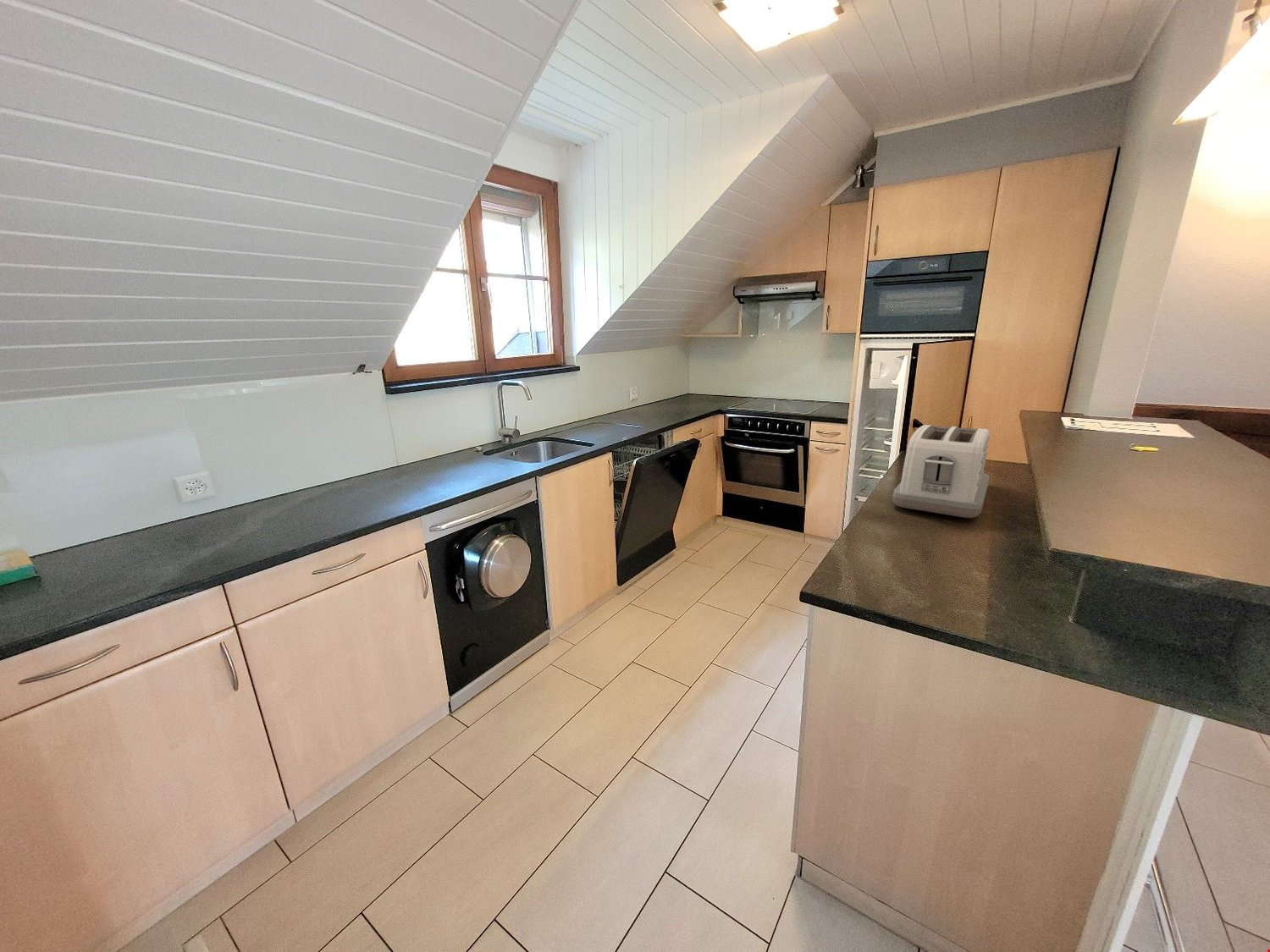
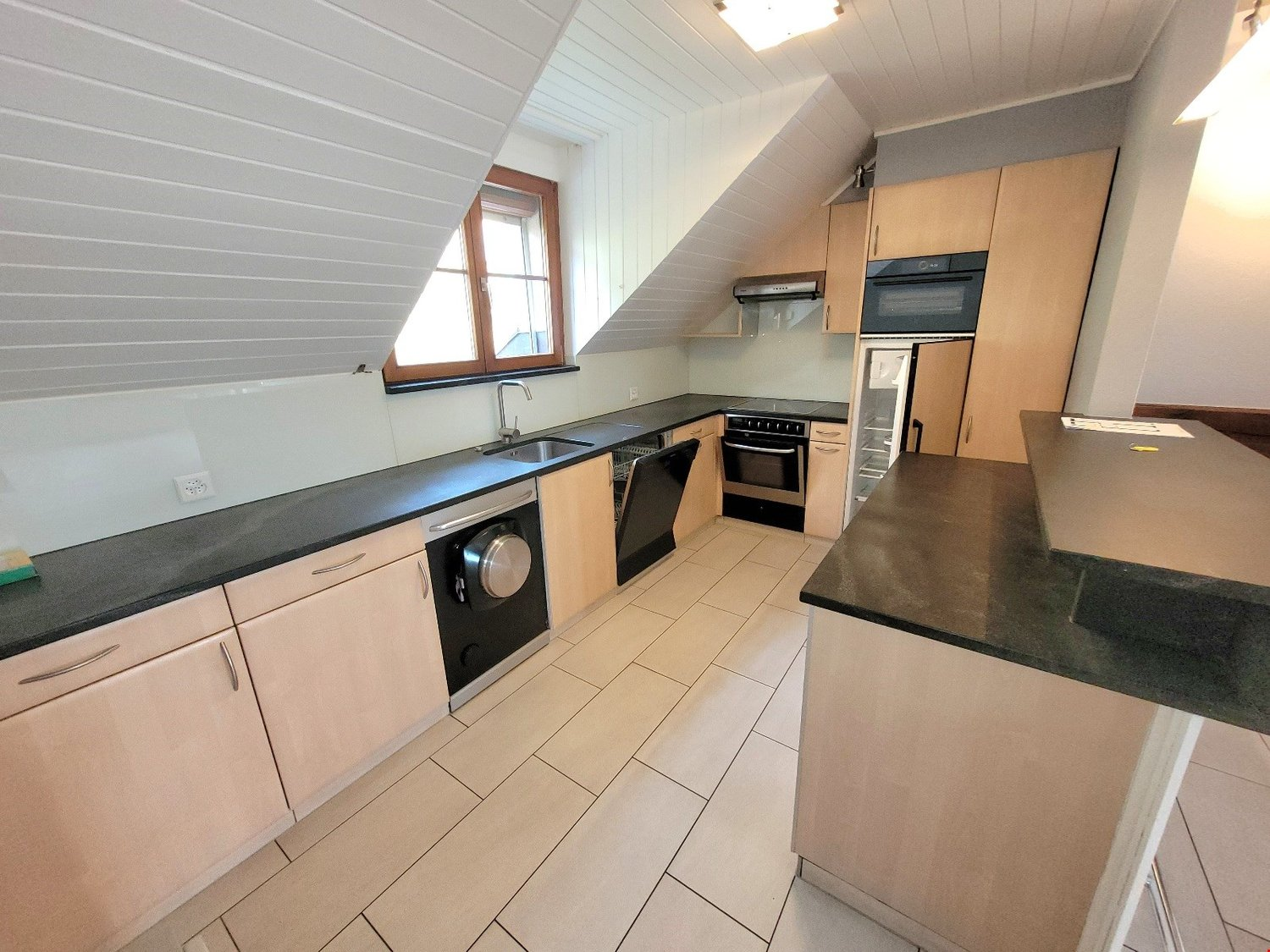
- toaster [892,424,991,519]
